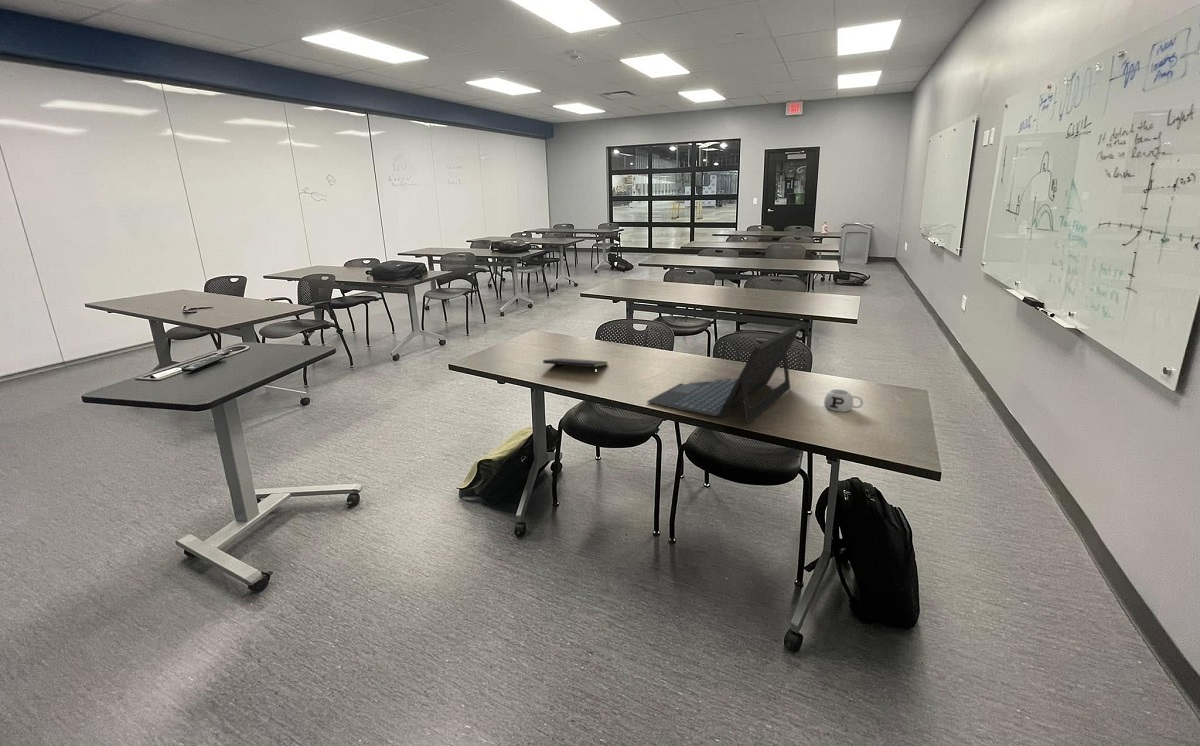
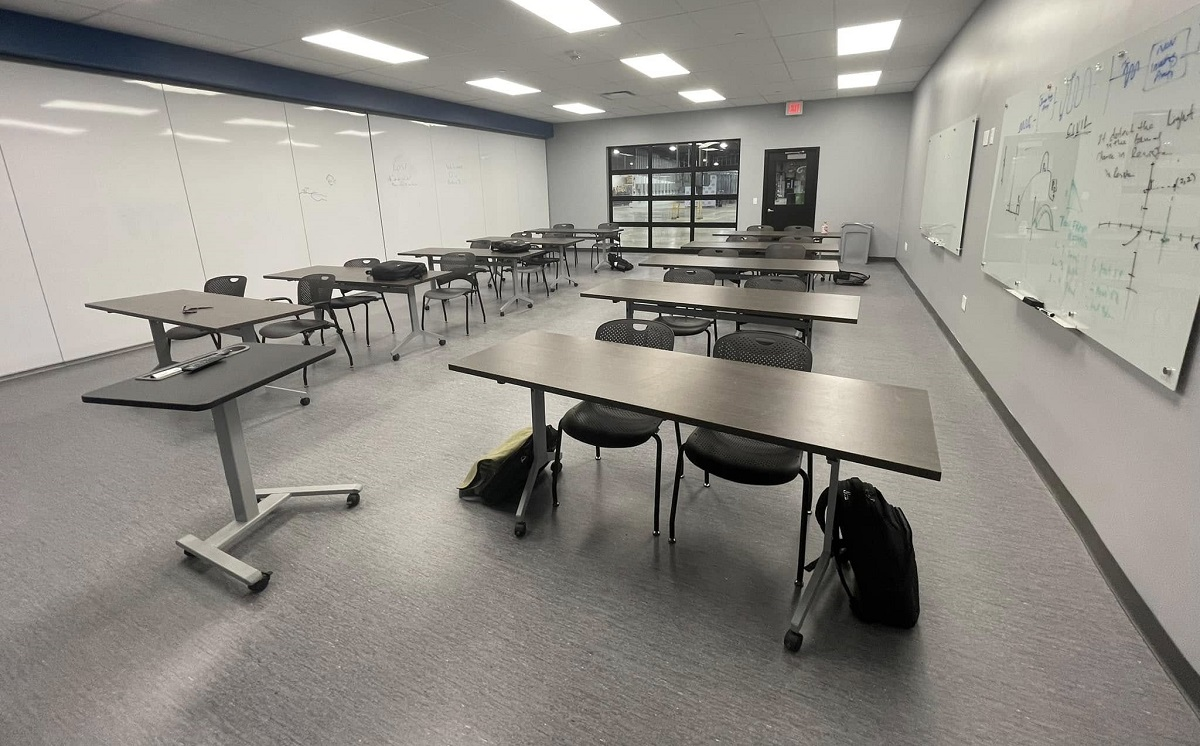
- mug [823,388,864,413]
- notepad [542,357,609,376]
- laptop [646,323,803,424]
